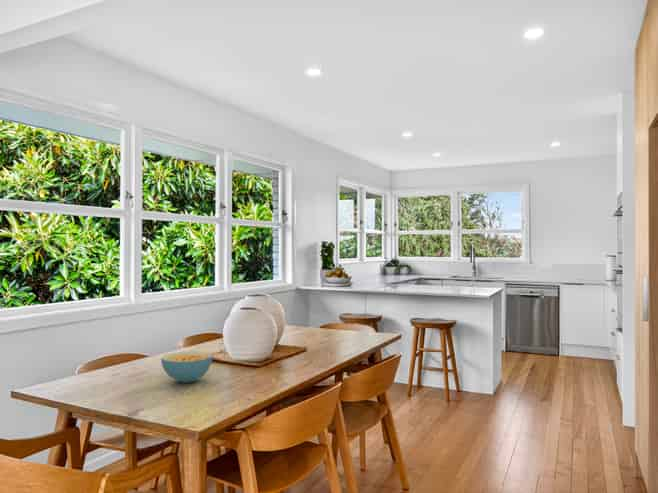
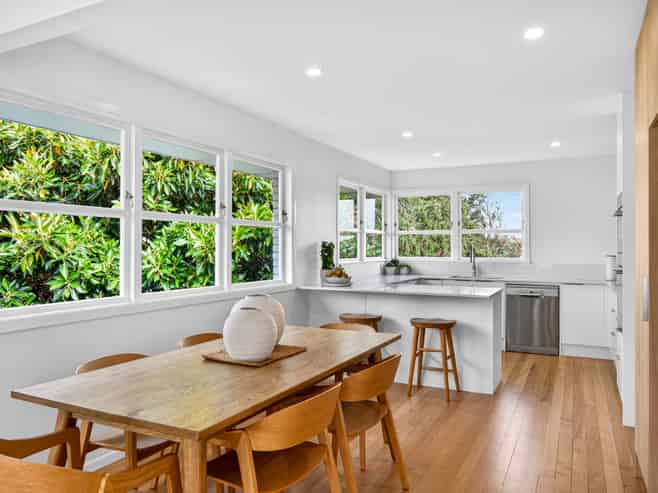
- cereal bowl [160,350,214,384]
